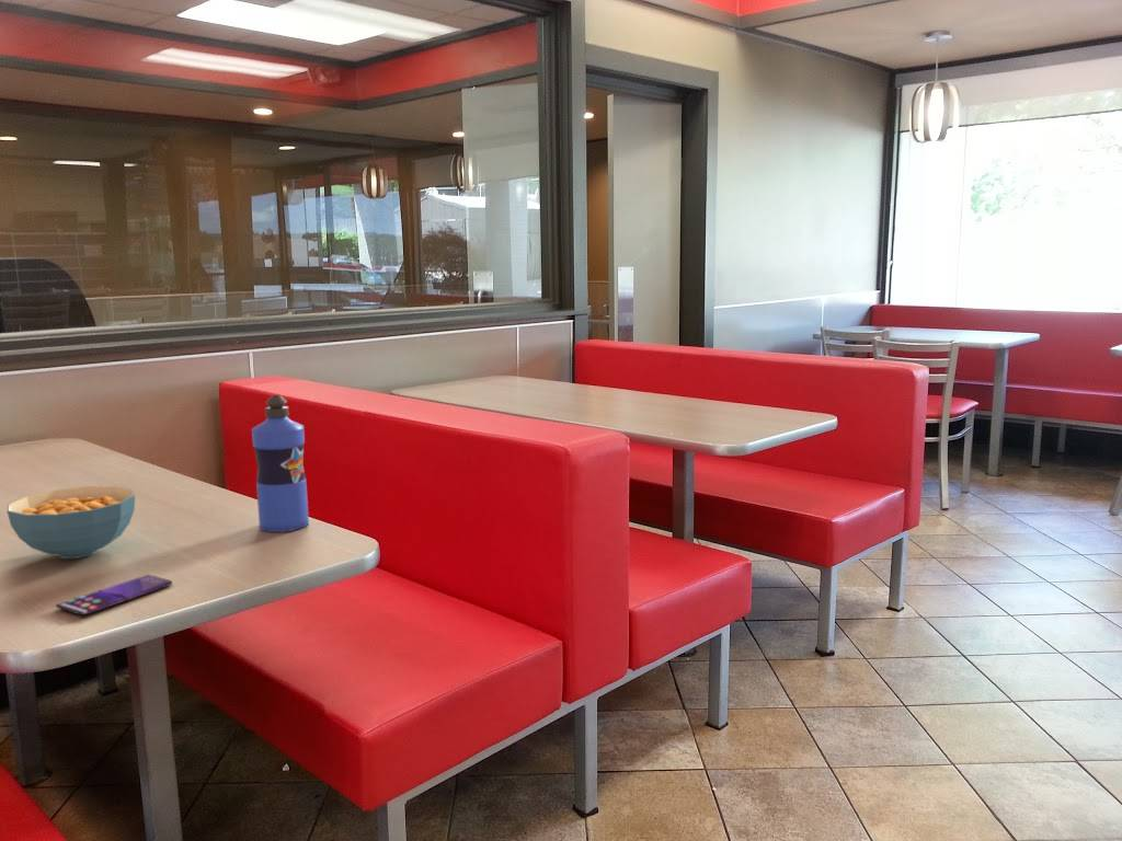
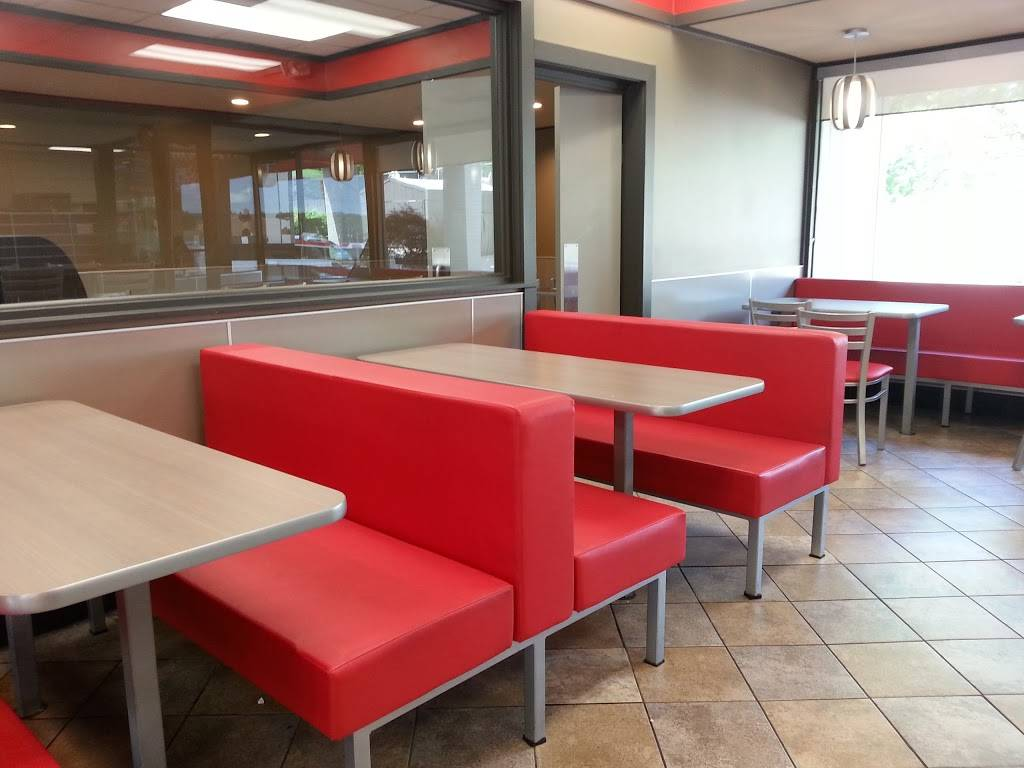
- cereal bowl [5,485,136,560]
- smartphone [55,574,173,617]
- water bottle [251,394,310,533]
